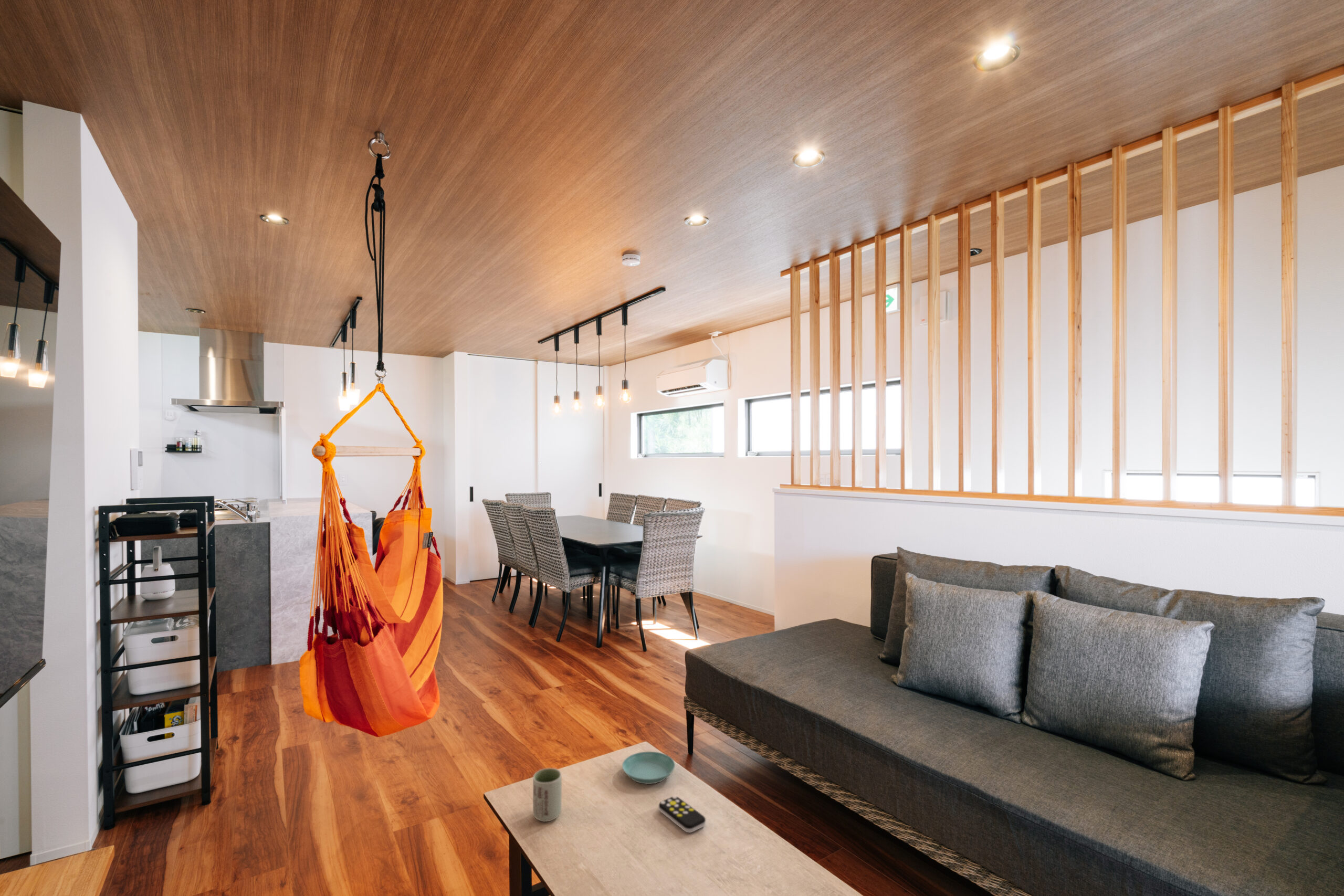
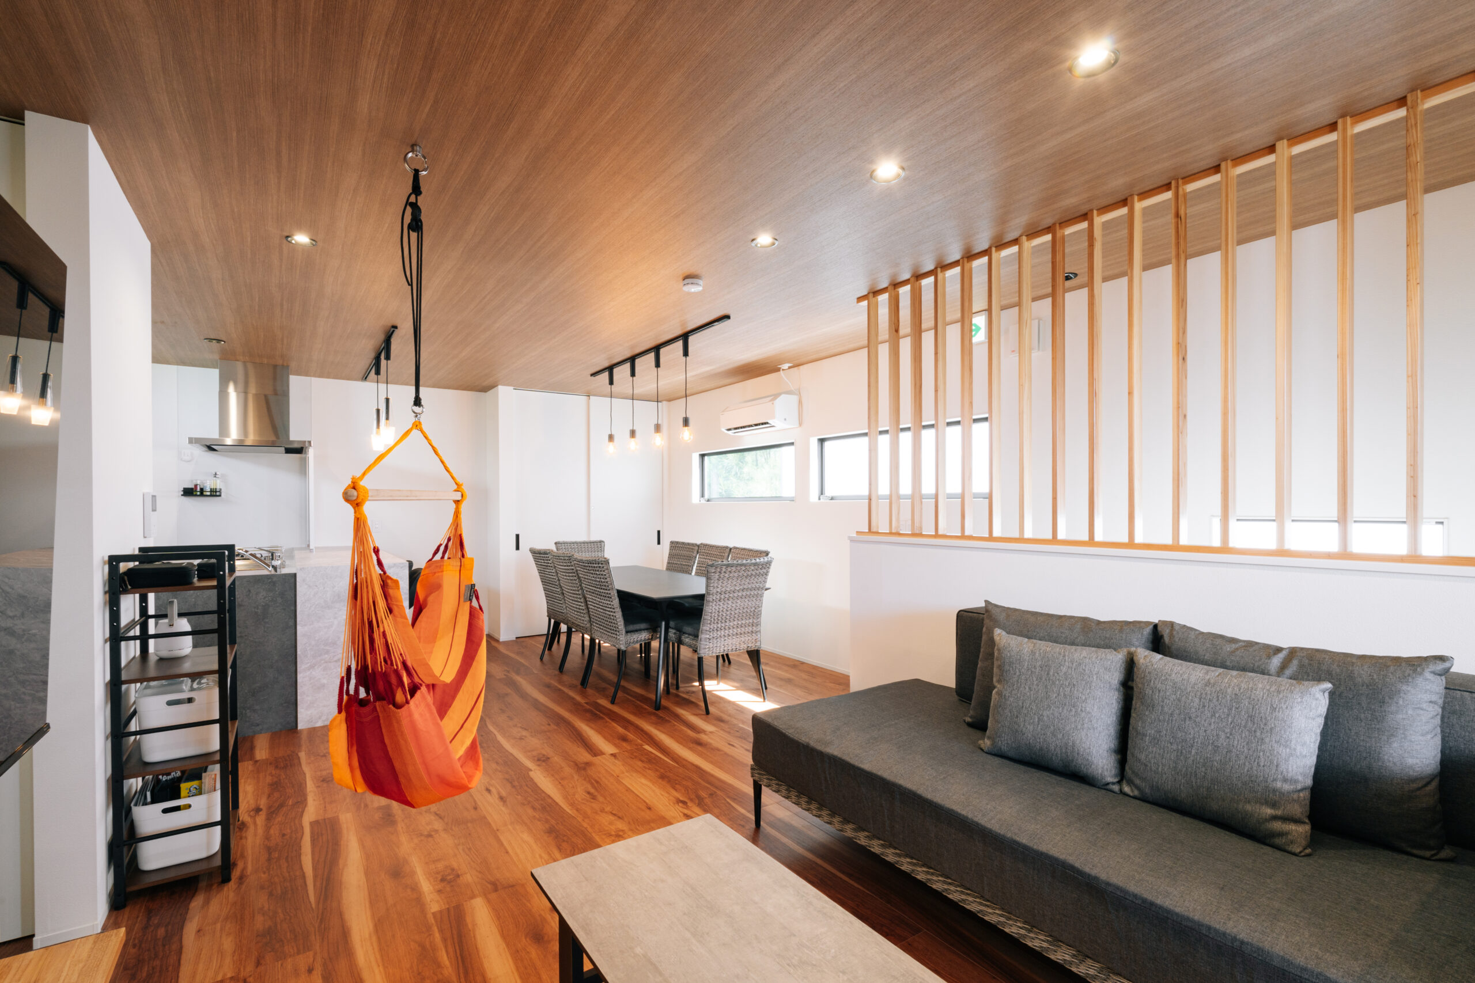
- cup [532,767,562,823]
- remote control [658,795,706,834]
- saucer [622,751,676,785]
